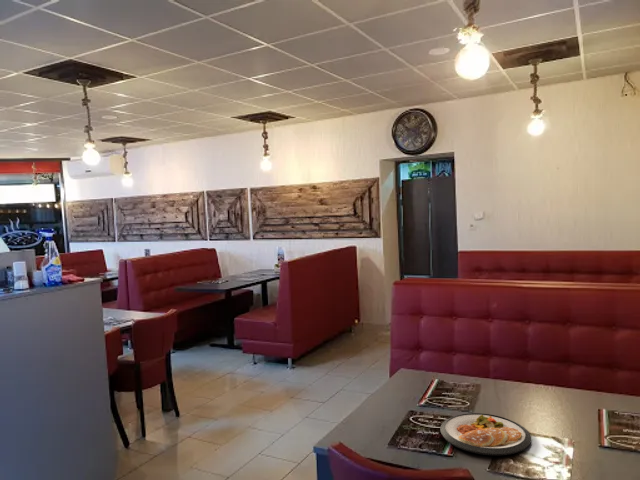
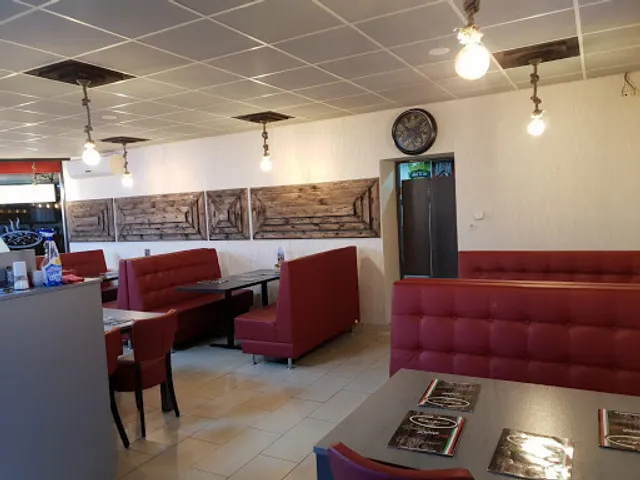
- dish [439,412,532,456]
